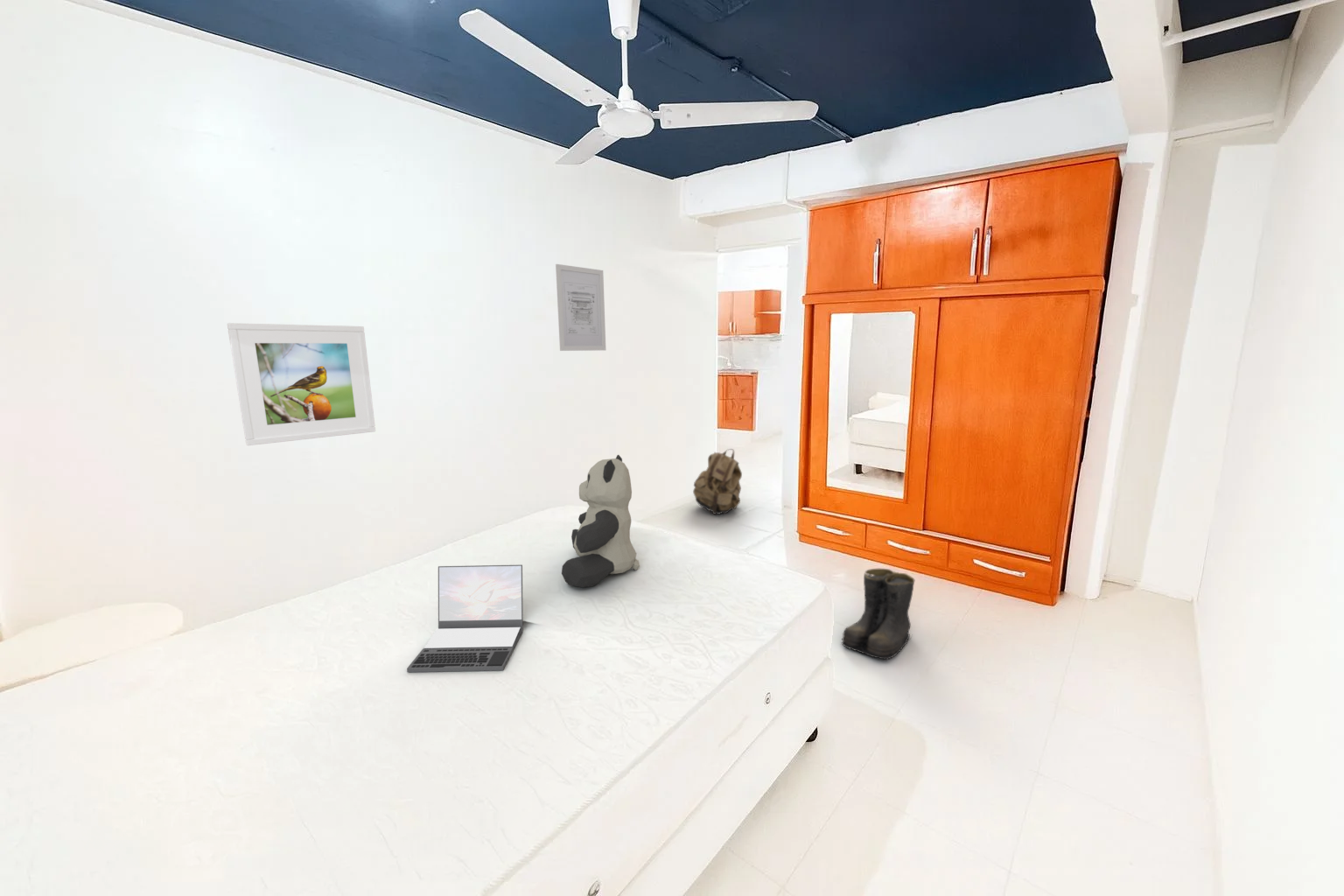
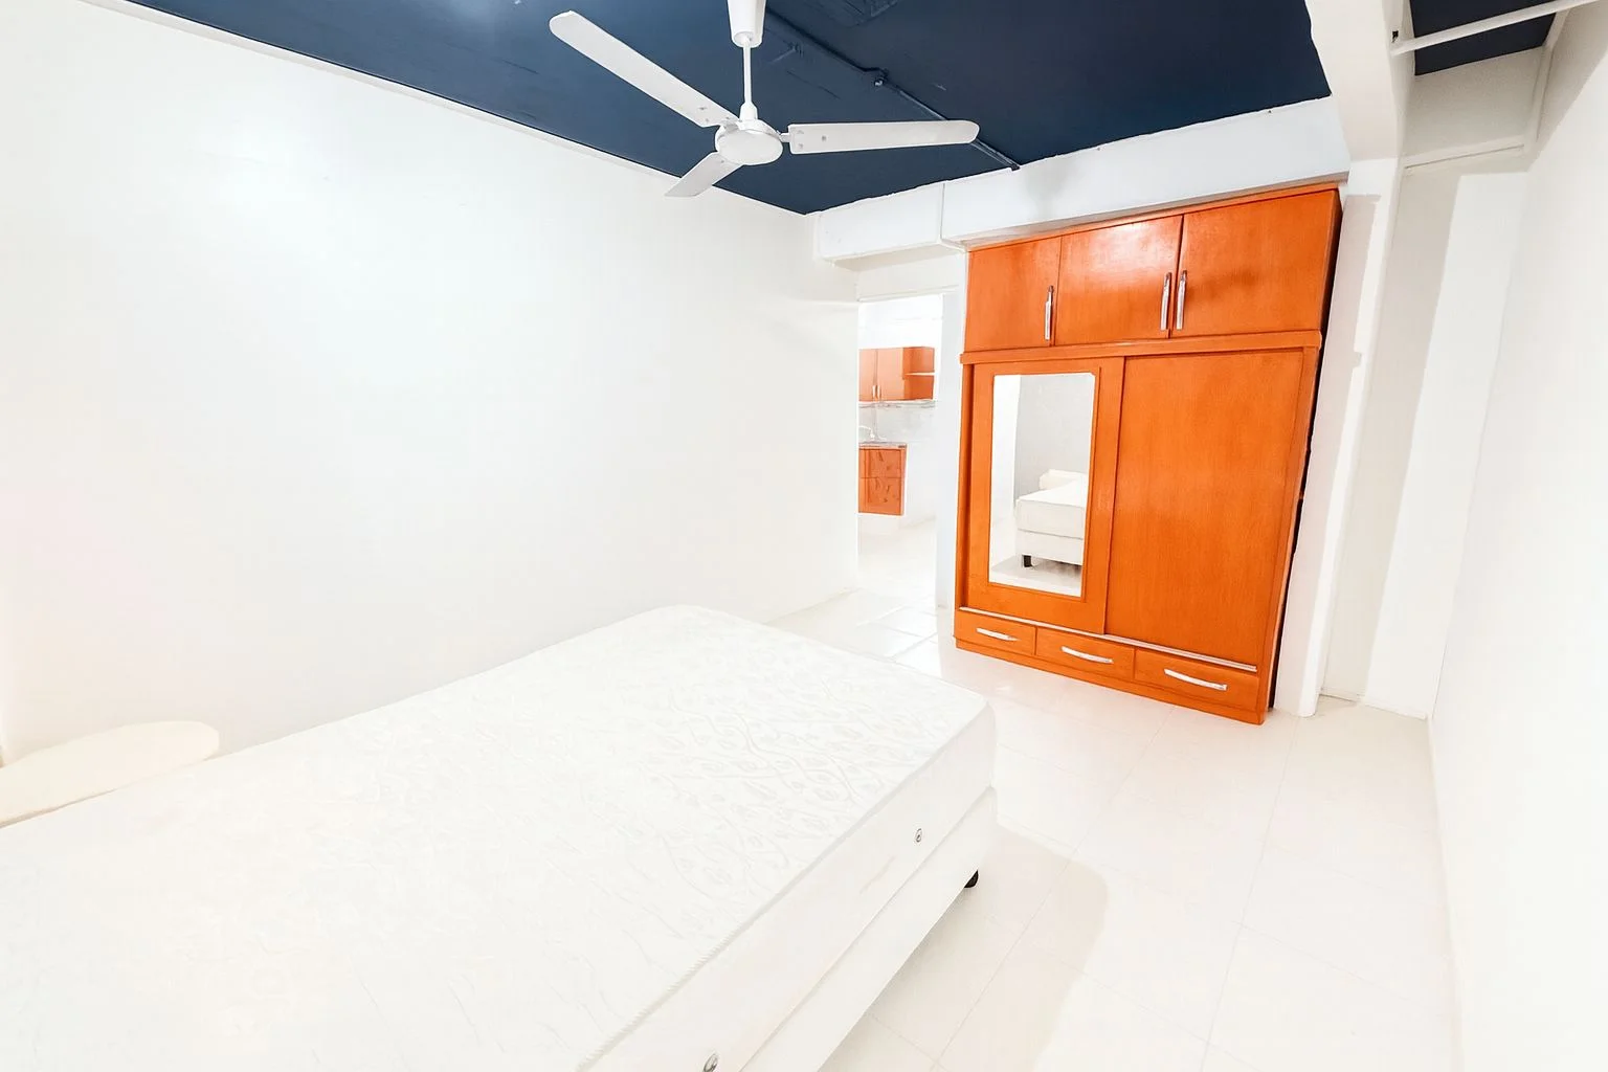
- laptop [406,564,524,673]
- wall art [555,263,606,352]
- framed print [227,322,376,446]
- backpack [692,448,743,515]
- boots [840,568,915,661]
- teddy bear [561,454,641,588]
